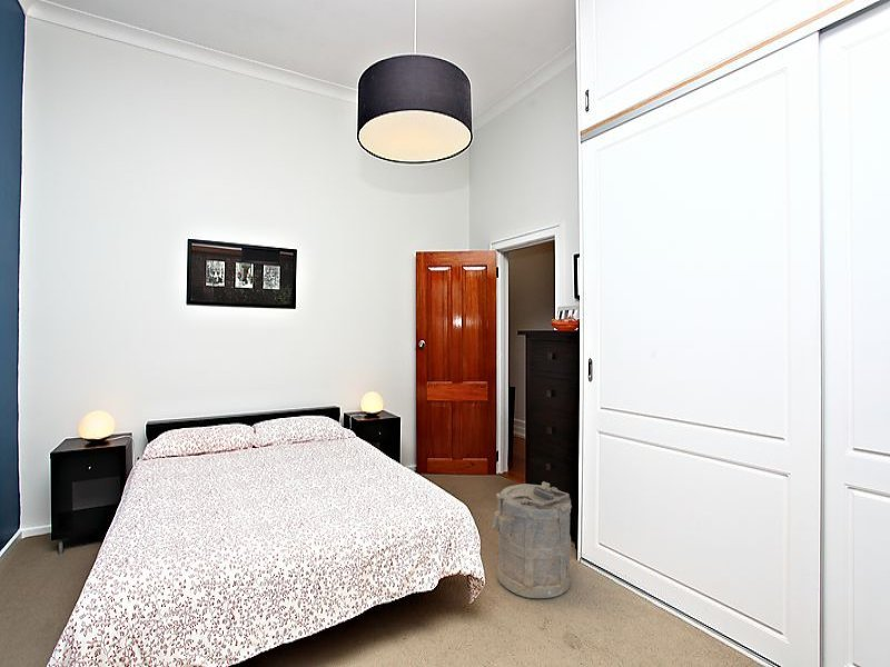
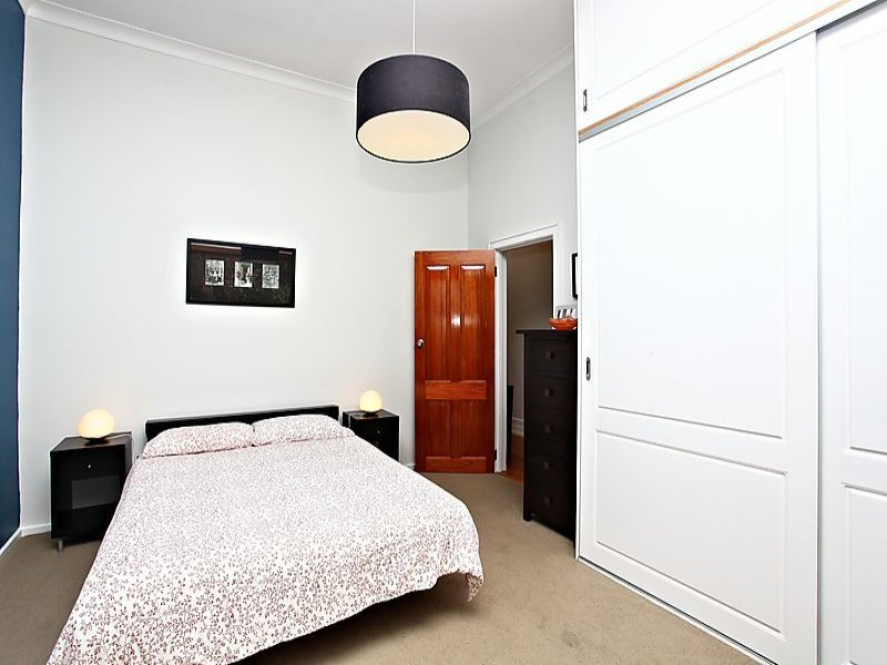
- laundry hamper [491,480,573,599]
